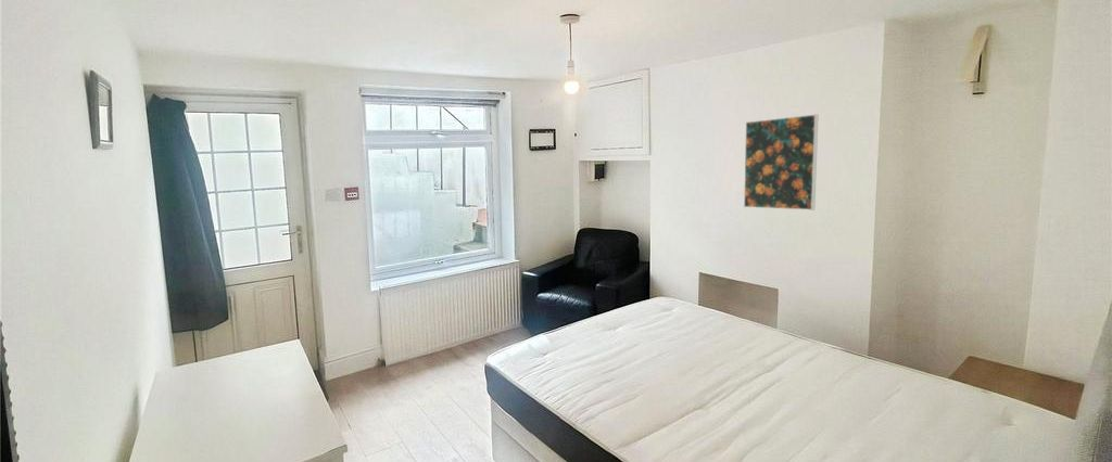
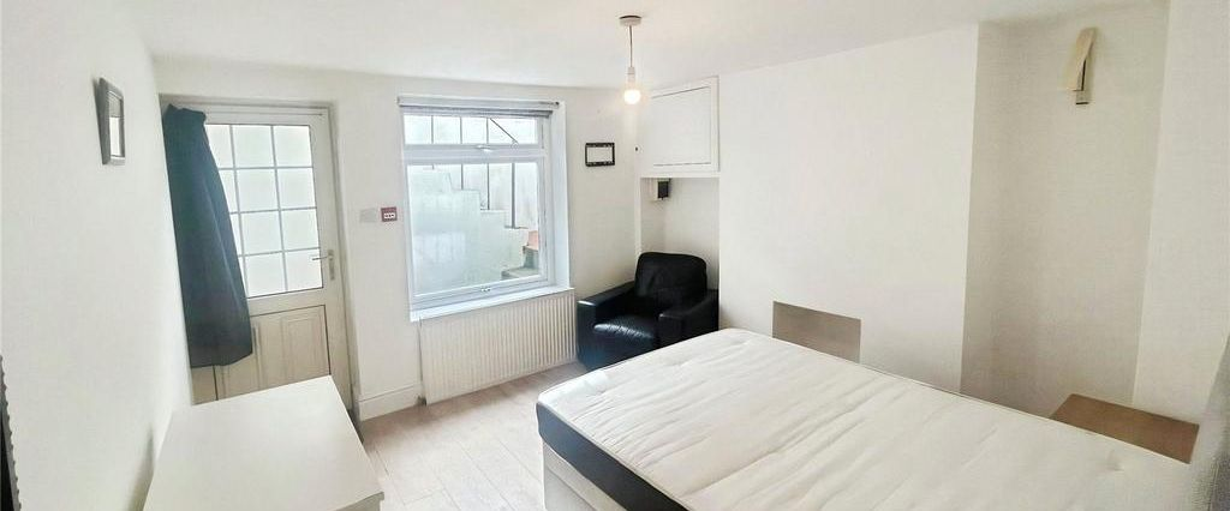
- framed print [743,113,819,211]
